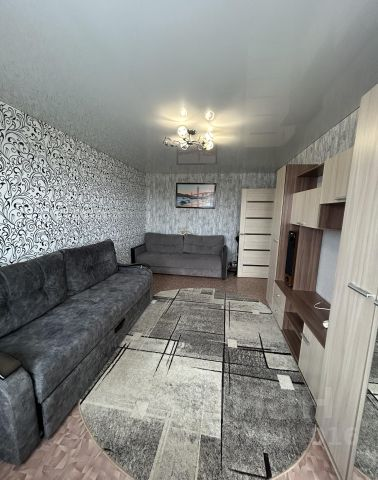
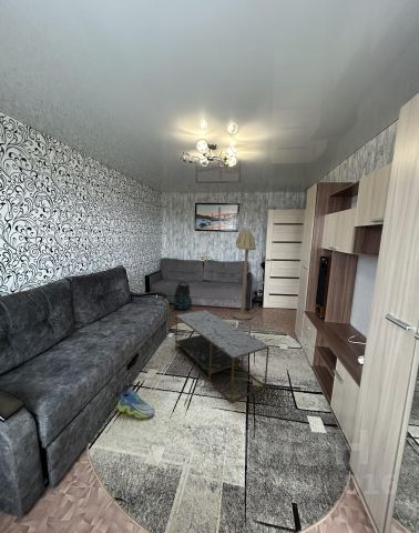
+ vacuum cleaner [172,281,193,311]
+ coffee table [174,310,270,404]
+ sneaker [116,389,156,420]
+ floor lamp [232,228,257,321]
